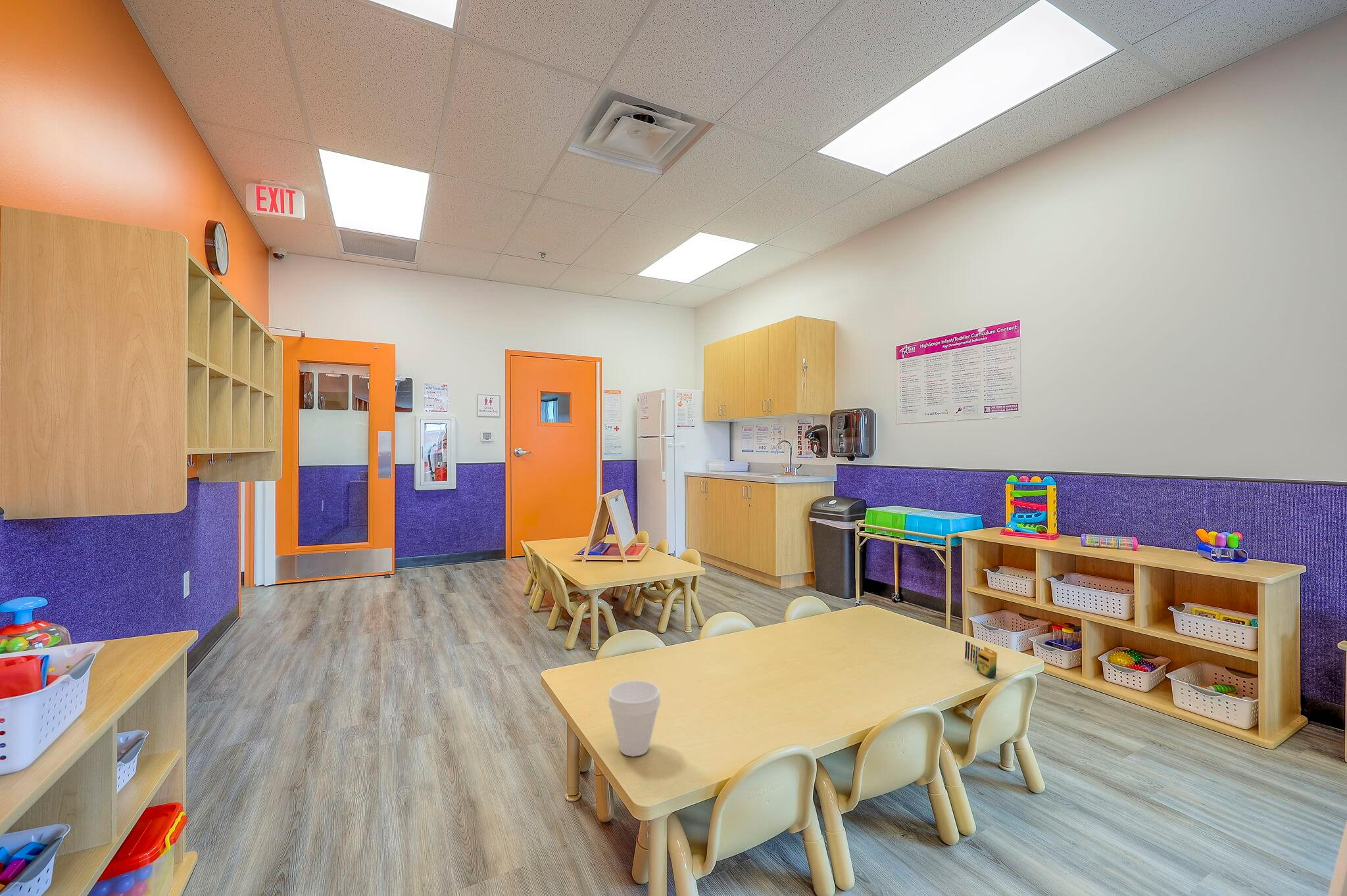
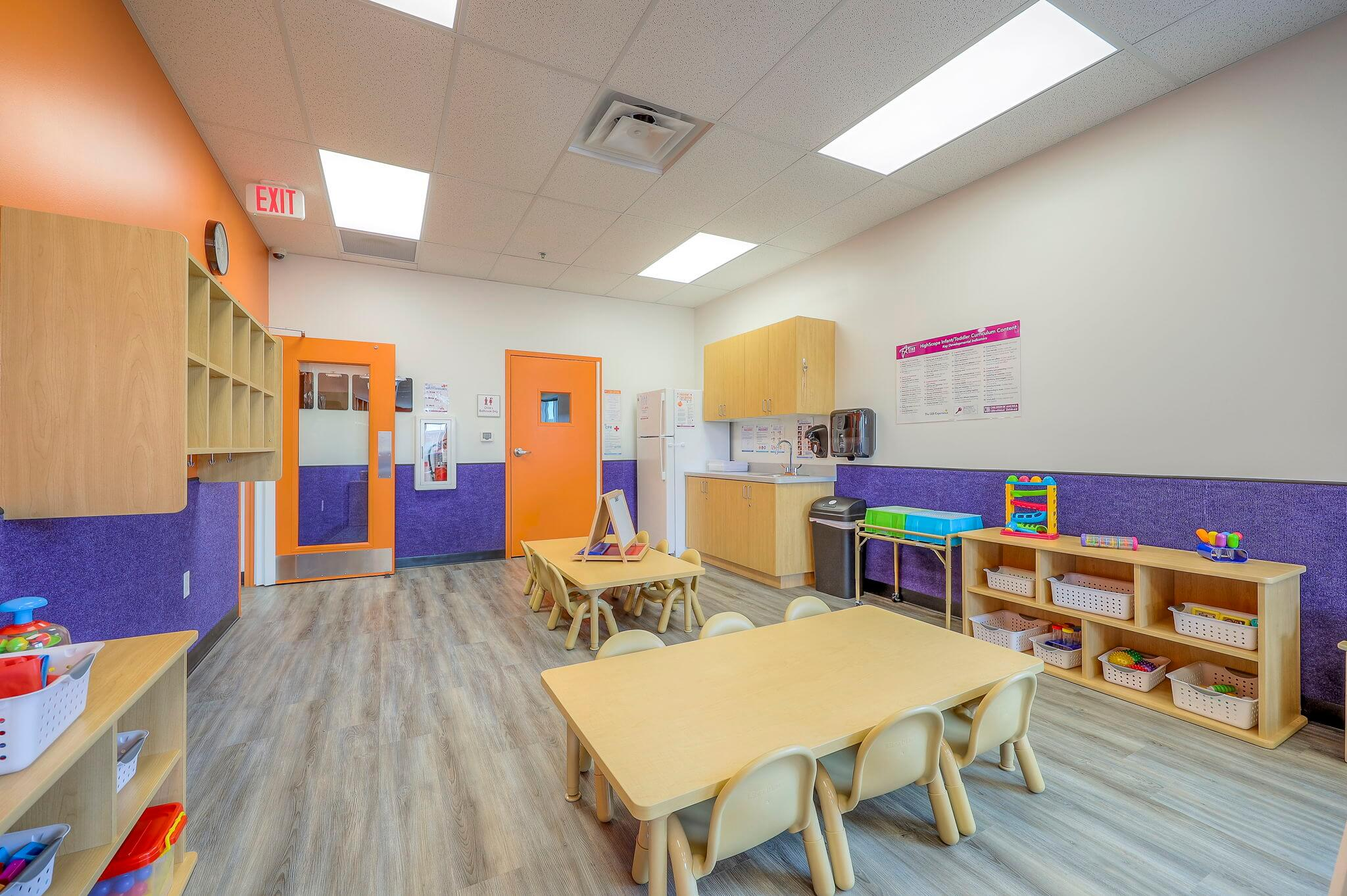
- cup [608,680,661,757]
- crayon [964,640,998,678]
